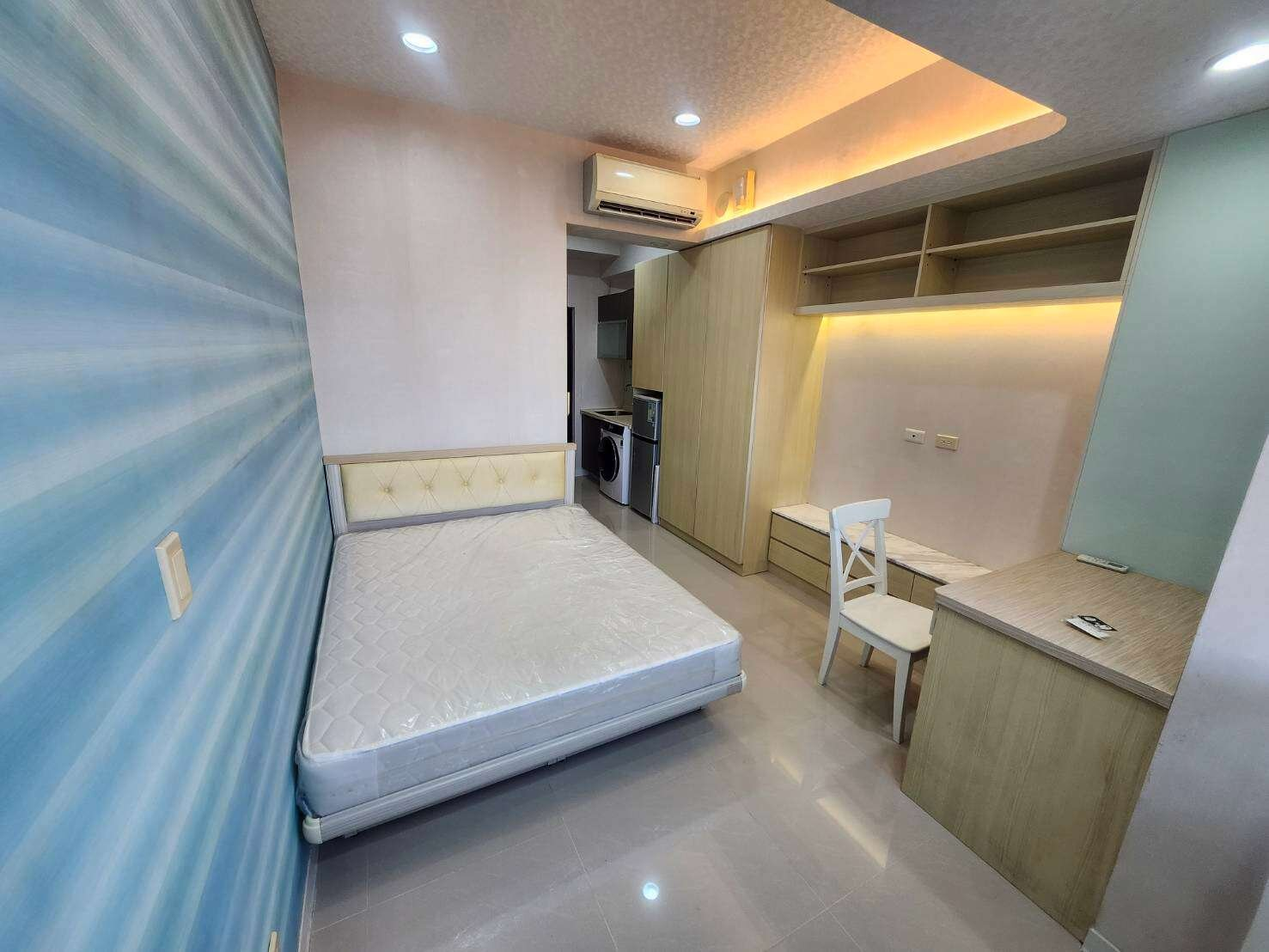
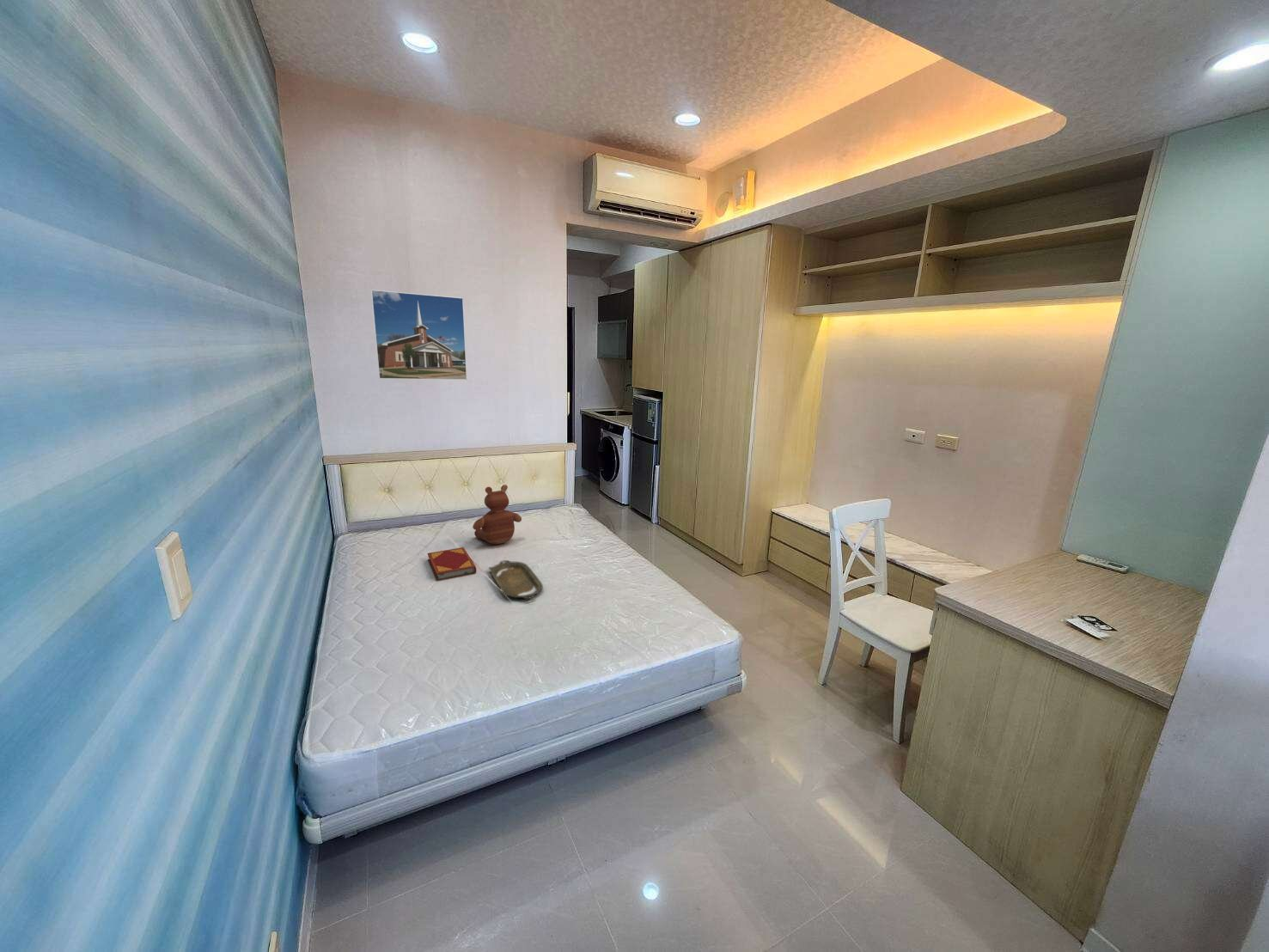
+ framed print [370,289,468,381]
+ hardback book [427,546,477,582]
+ serving tray [488,559,544,600]
+ teddy bear [472,484,522,546]
